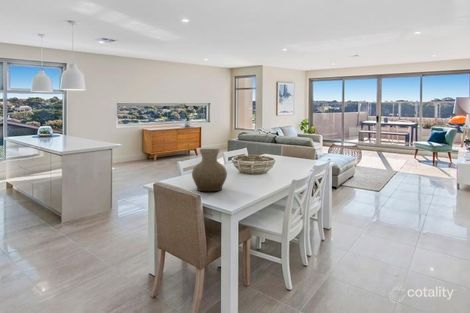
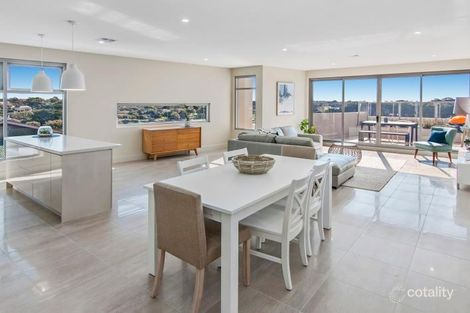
- vase [191,148,228,192]
